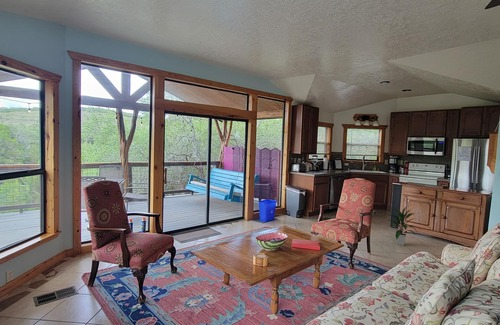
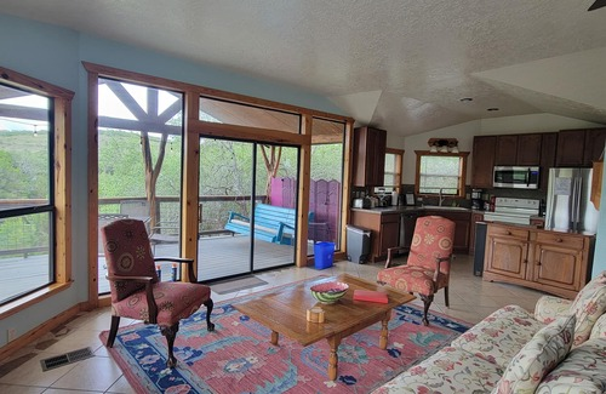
- indoor plant [385,205,418,247]
